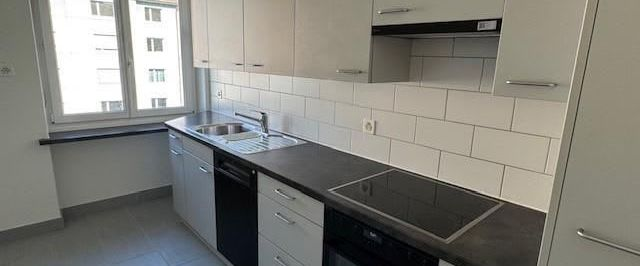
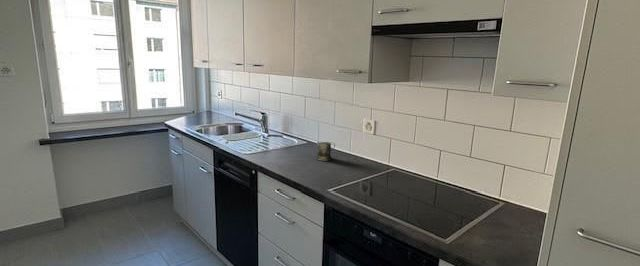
+ mug [315,141,336,161]
